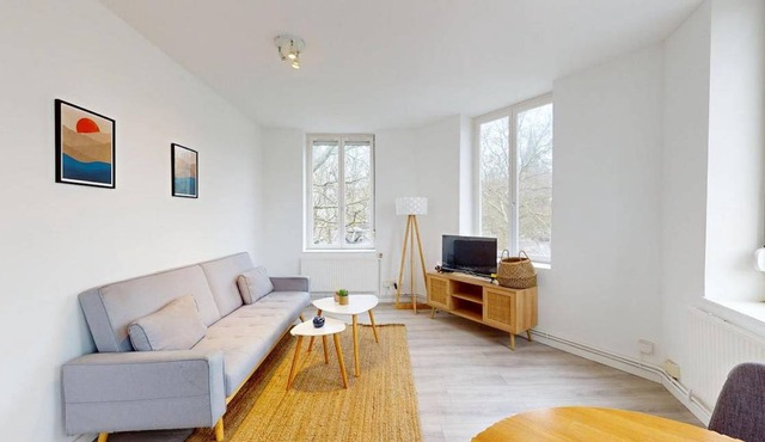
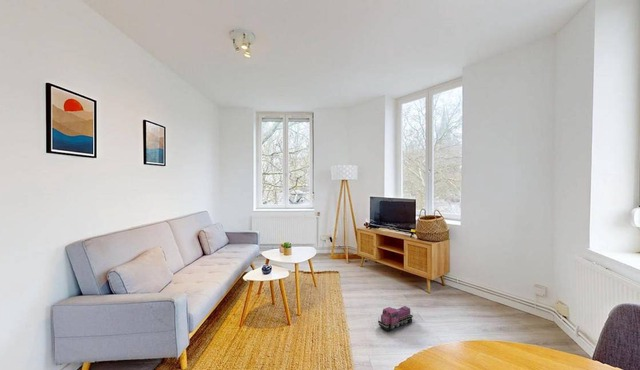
+ toy train [377,305,414,332]
